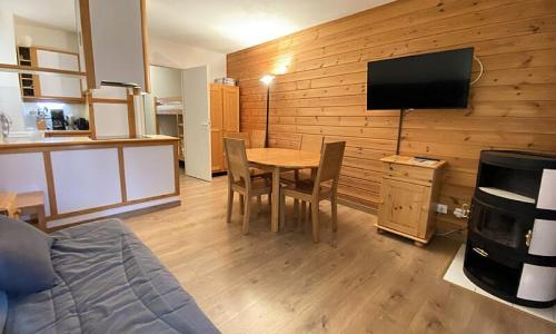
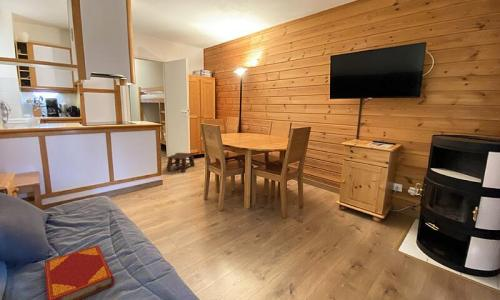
+ hardback book [44,244,115,300]
+ stool [165,152,196,173]
